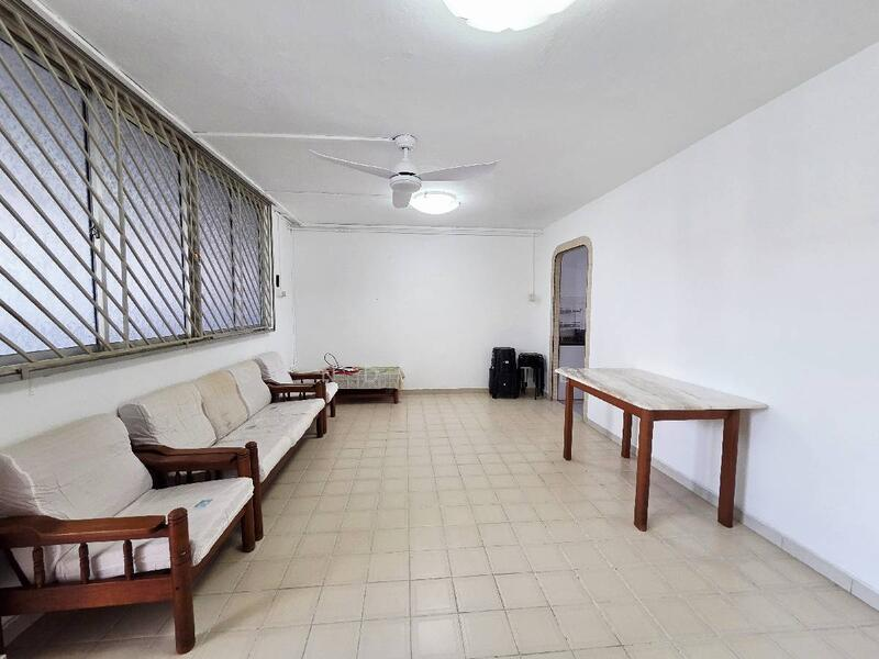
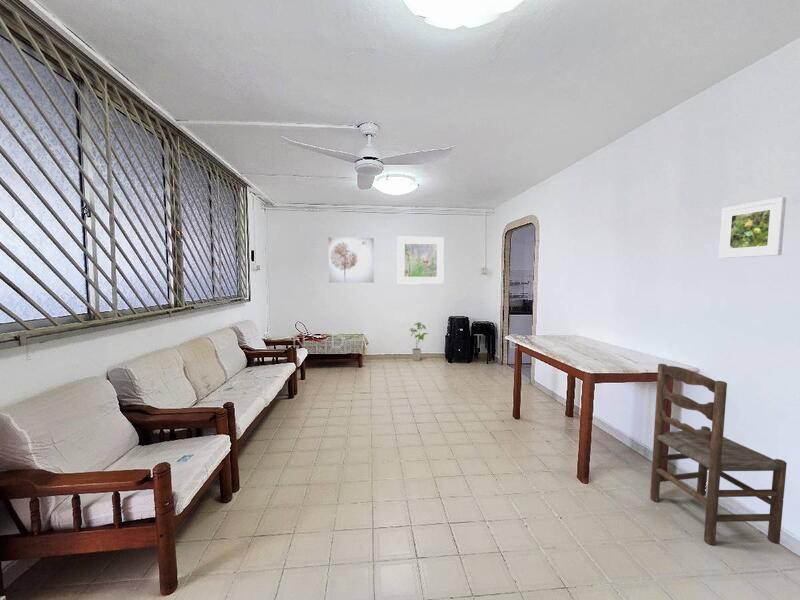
+ dining chair [649,363,788,546]
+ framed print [397,236,445,285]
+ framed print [718,196,787,259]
+ house plant [409,321,429,362]
+ wall art [328,236,375,284]
